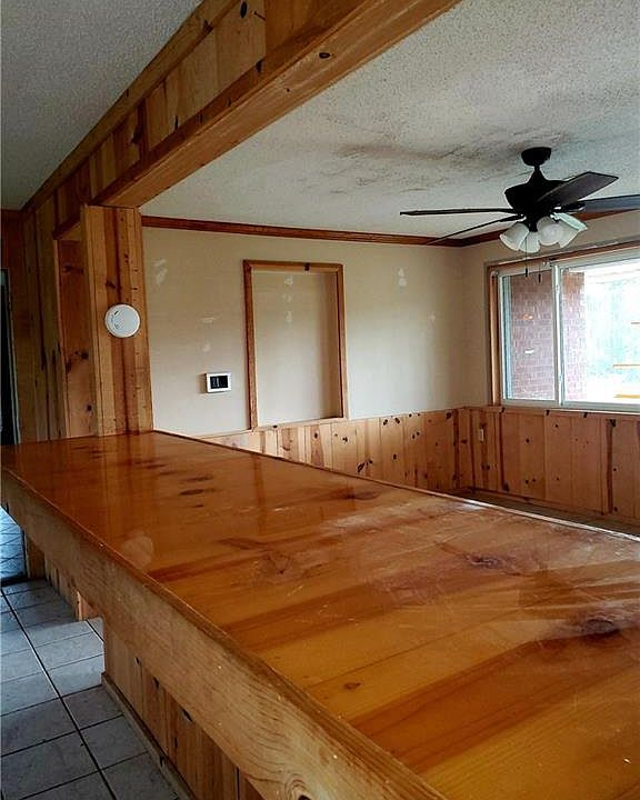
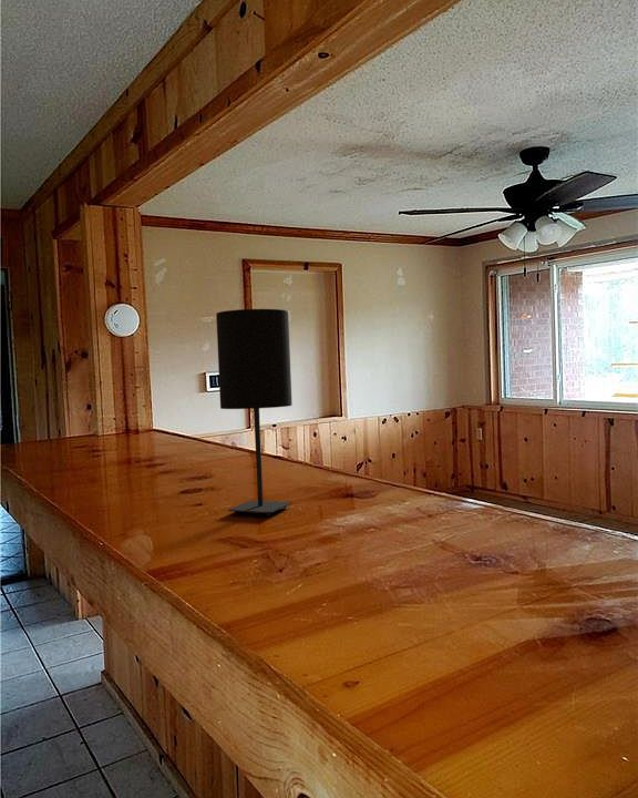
+ table lamp [215,308,294,516]
